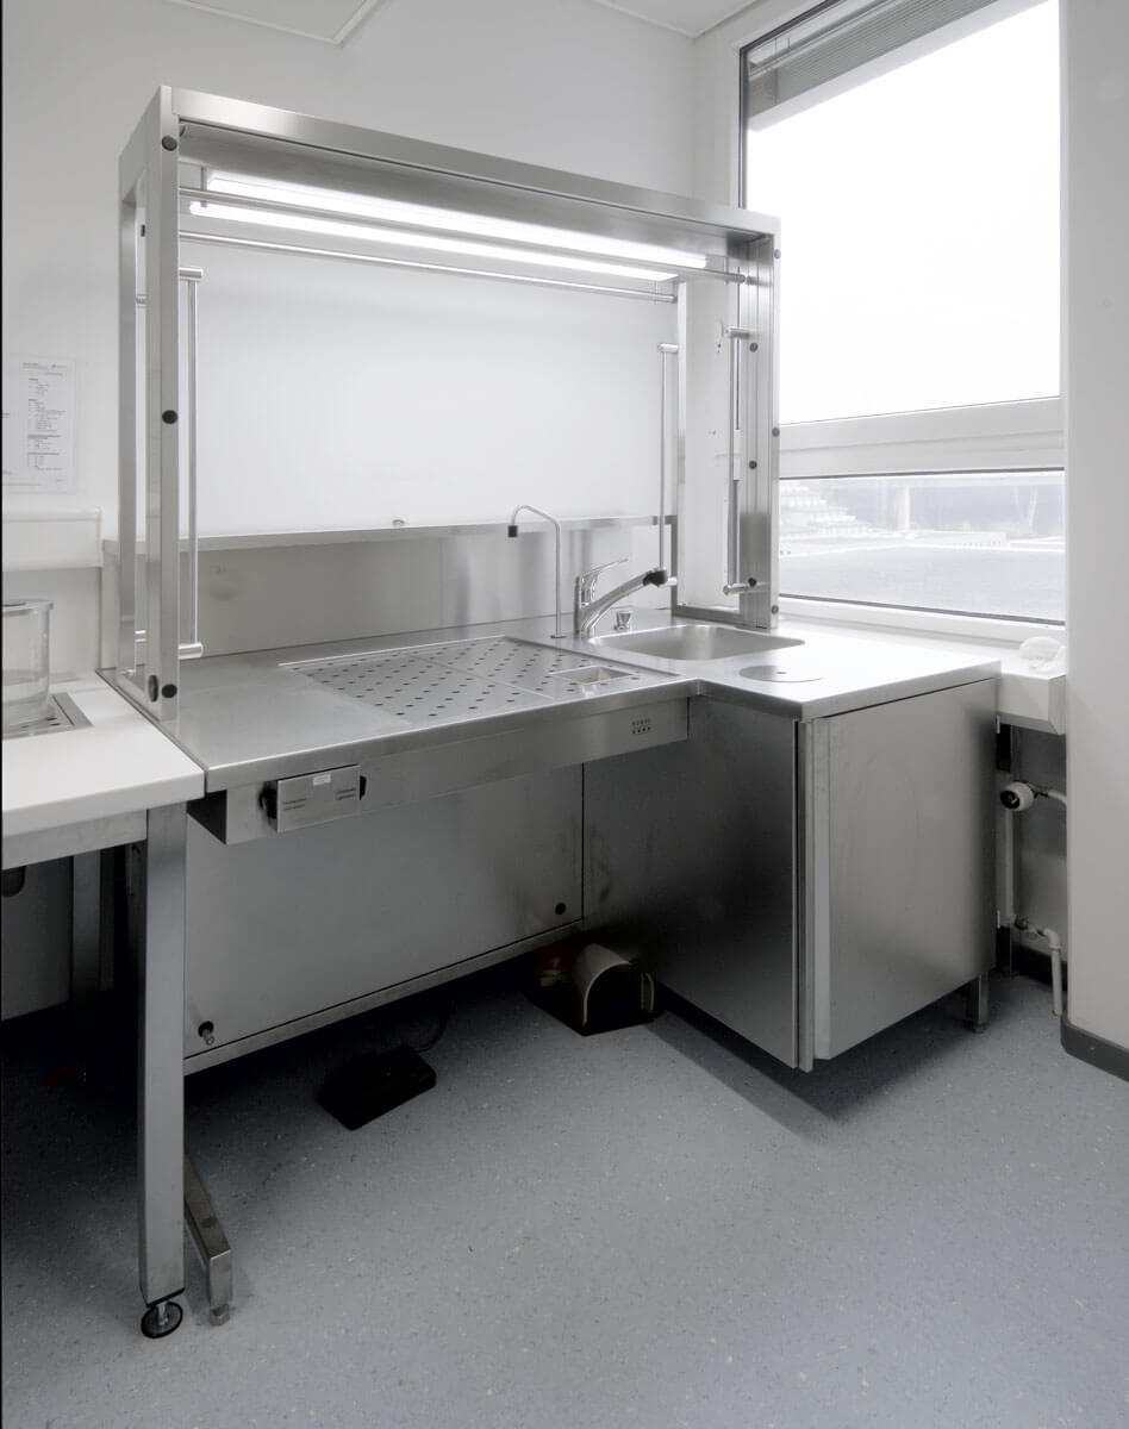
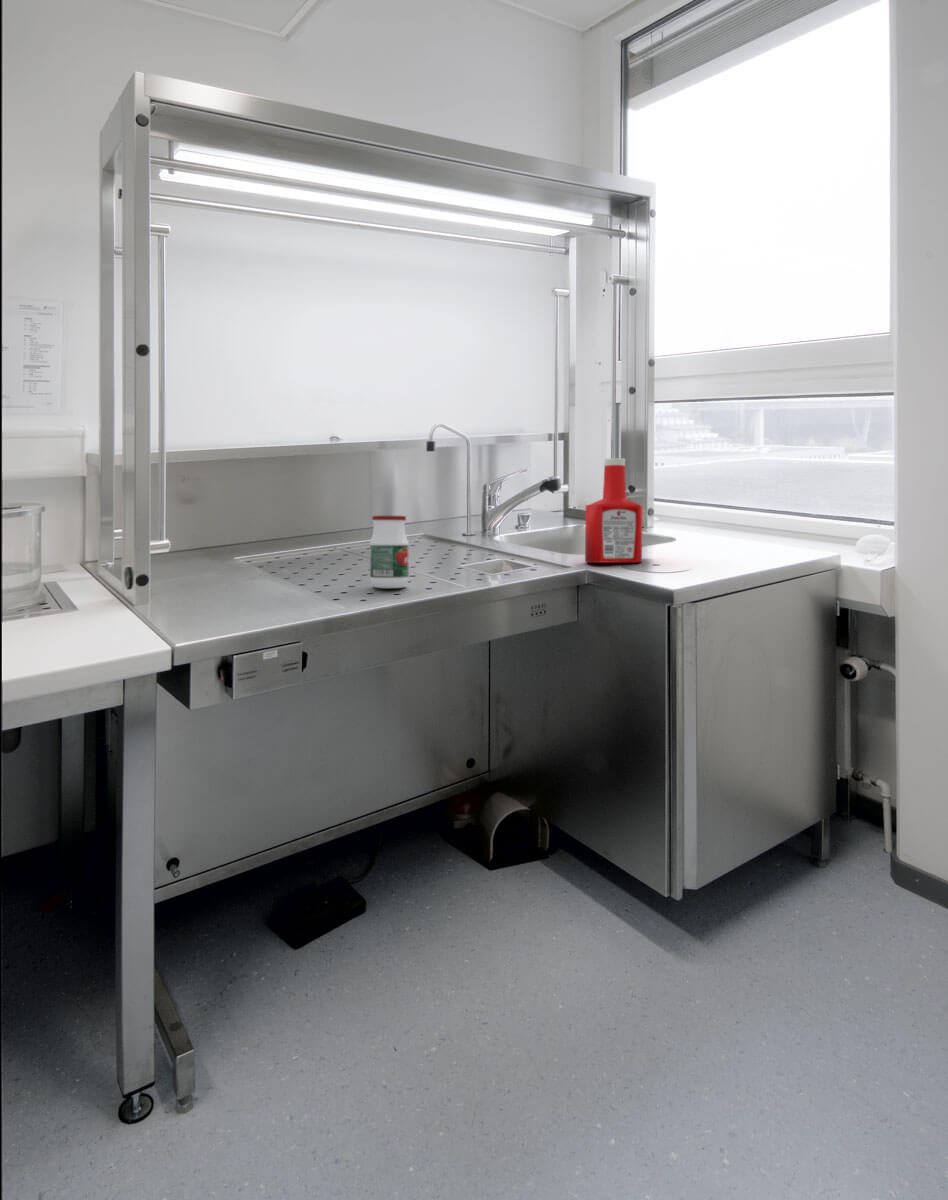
+ jar [369,515,410,589]
+ soap bottle [584,457,644,564]
